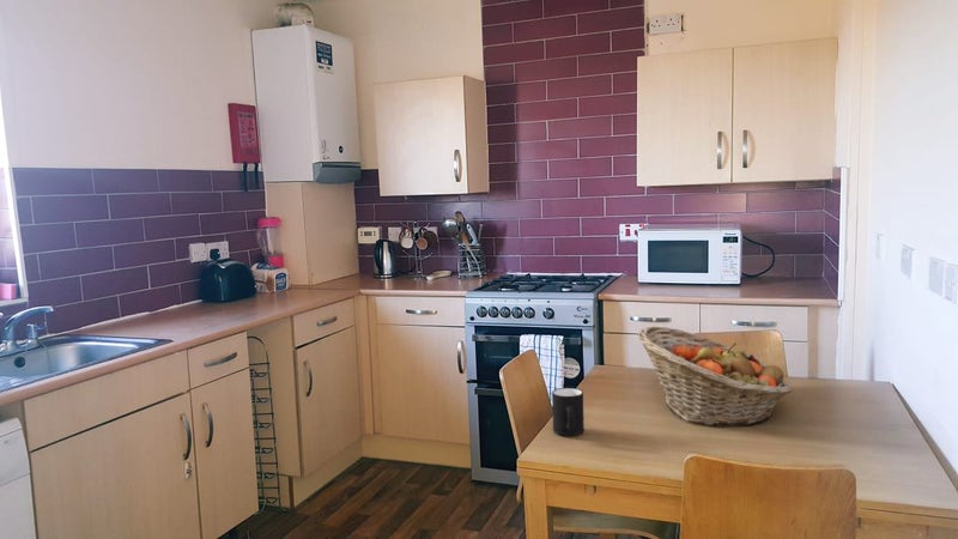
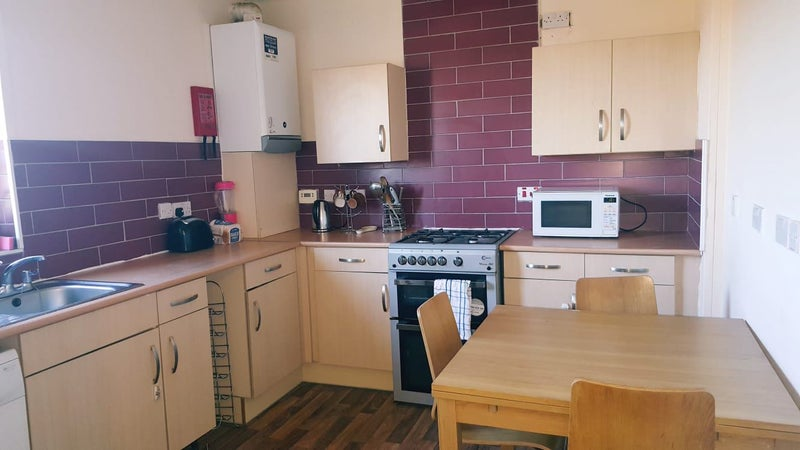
- mug [551,387,586,437]
- fruit basket [636,326,793,428]
